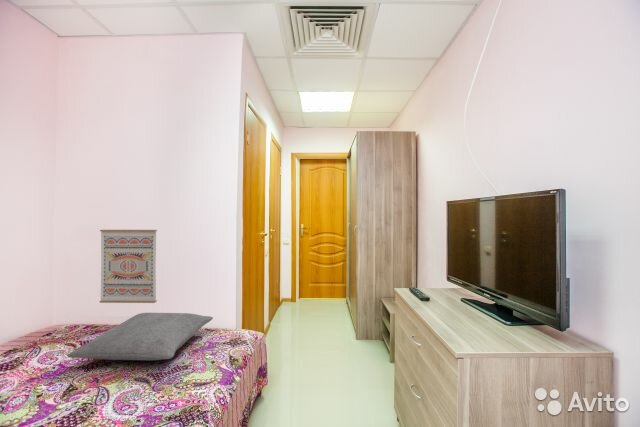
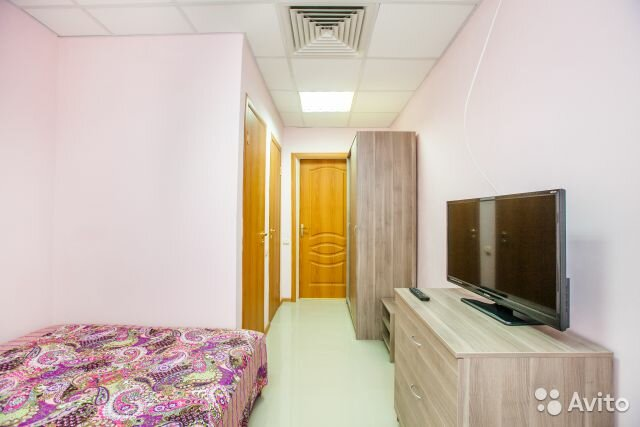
- pillow [66,312,214,361]
- wall art [99,229,158,304]
